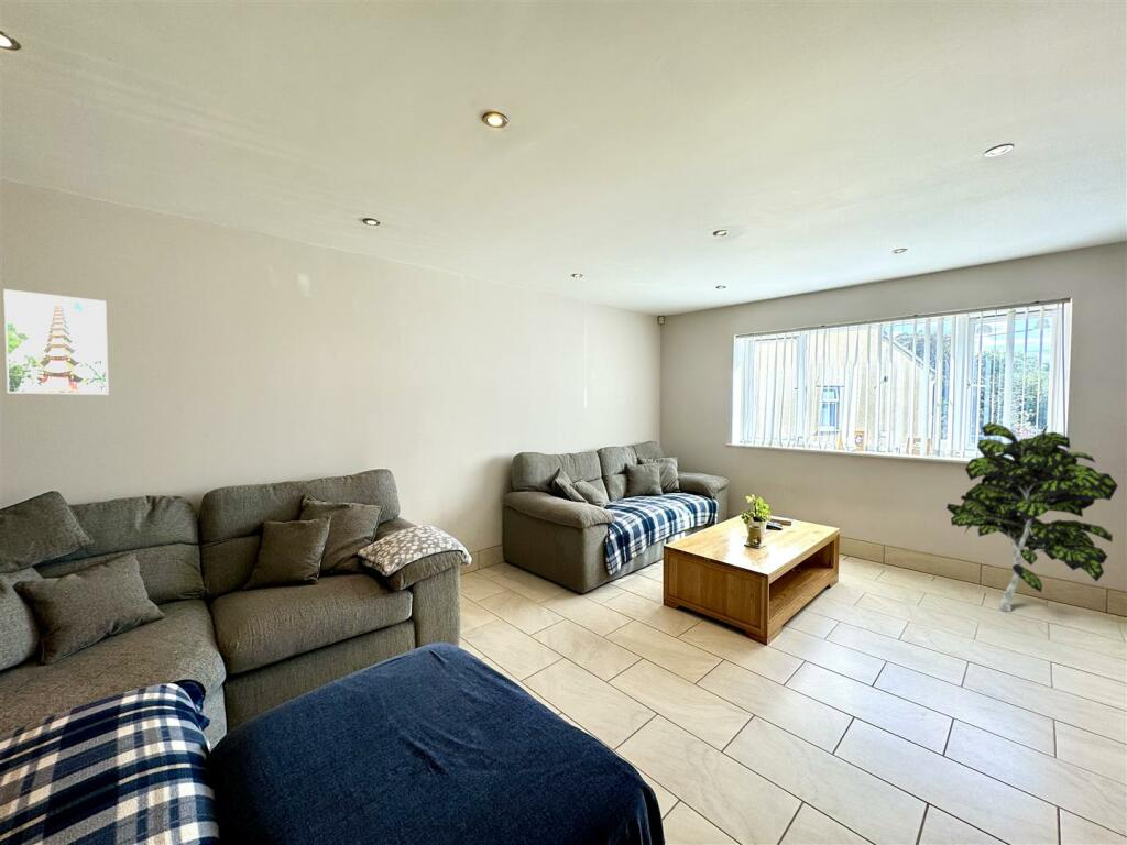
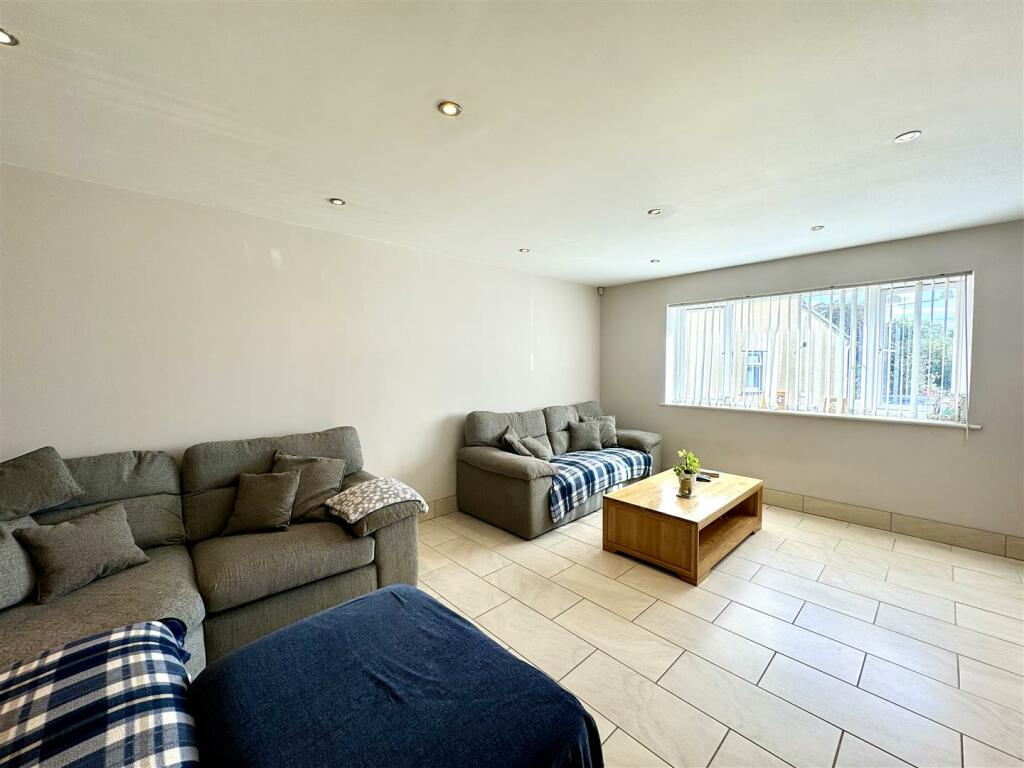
- indoor plant [945,421,1119,613]
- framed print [2,288,110,396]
